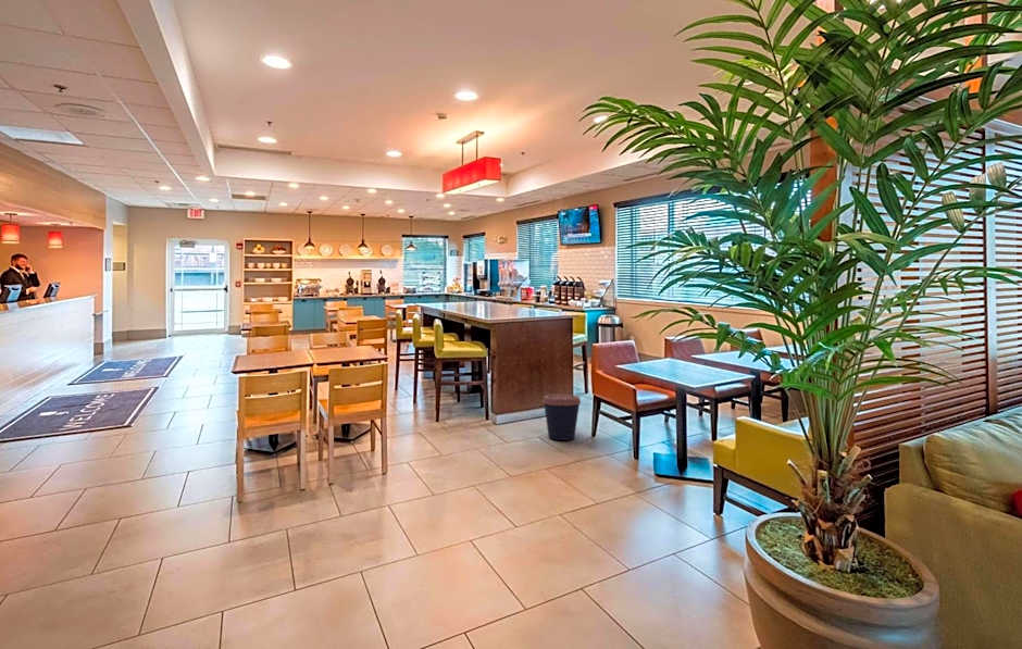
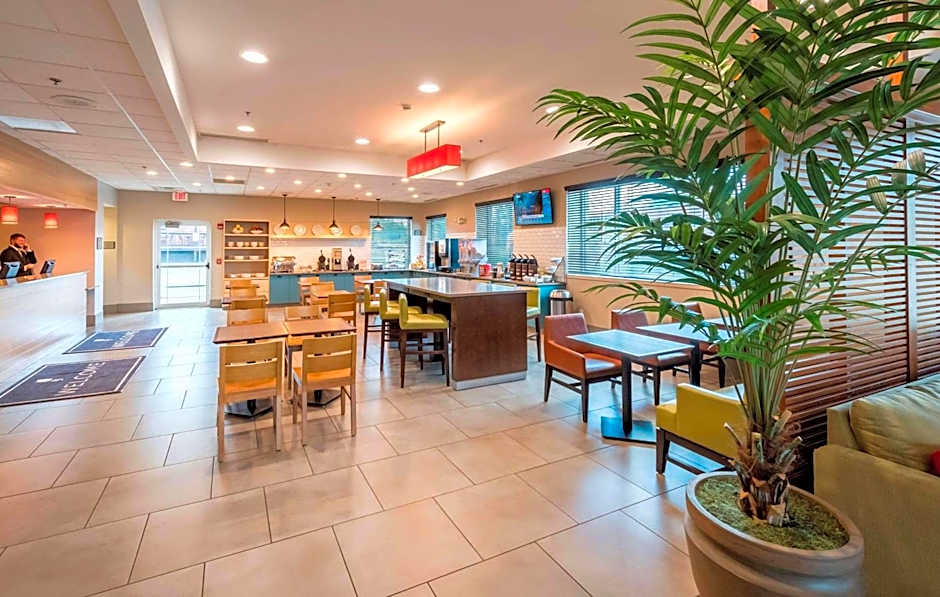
- coffee cup [541,394,582,441]
